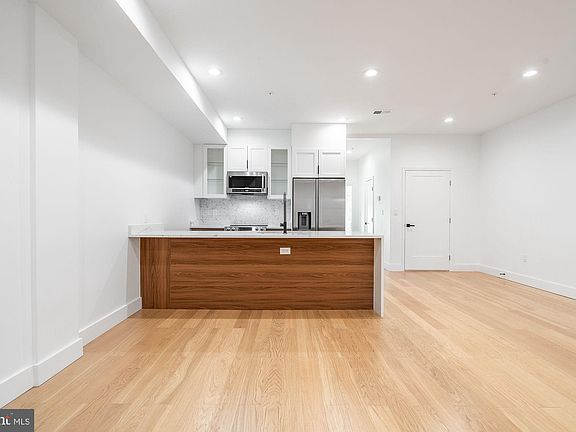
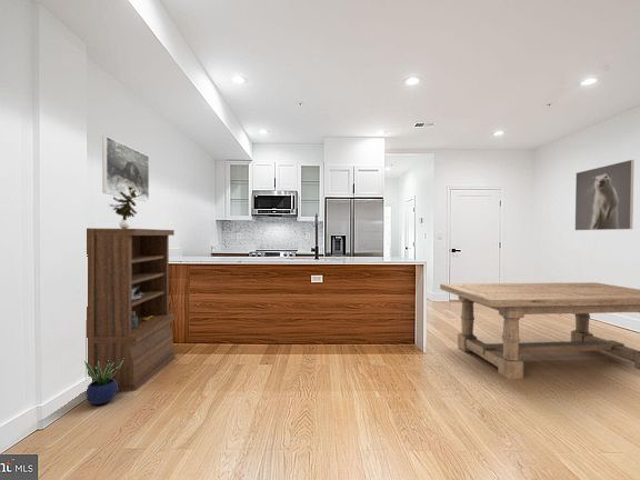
+ potted plant [108,187,146,229]
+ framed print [101,136,150,202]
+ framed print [574,159,636,231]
+ bookshelf [86,227,177,392]
+ potted plant [83,358,124,406]
+ dining table [439,281,640,380]
